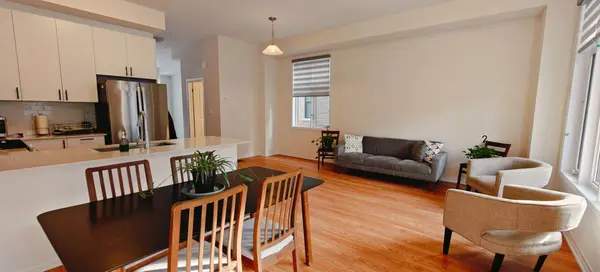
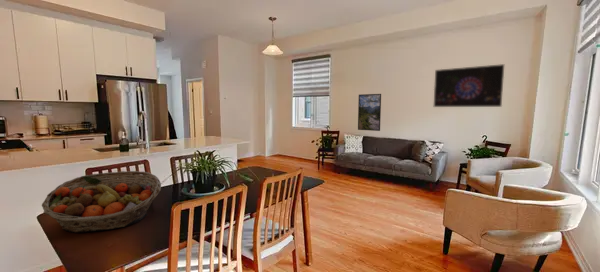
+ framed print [433,63,505,108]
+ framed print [357,93,382,132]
+ fruit basket [41,170,162,234]
